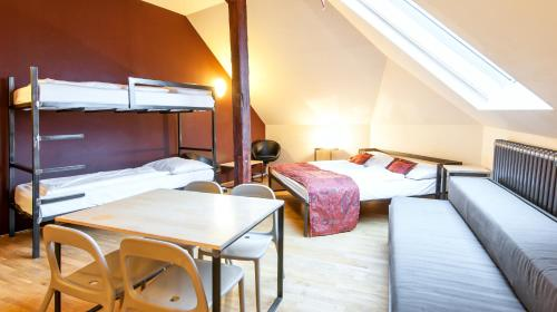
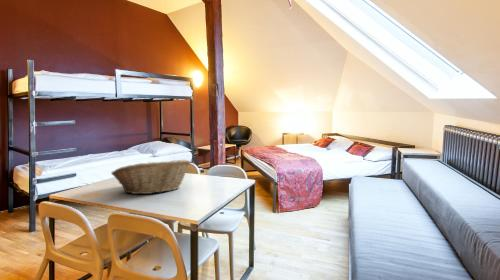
+ fruit basket [110,158,192,195]
